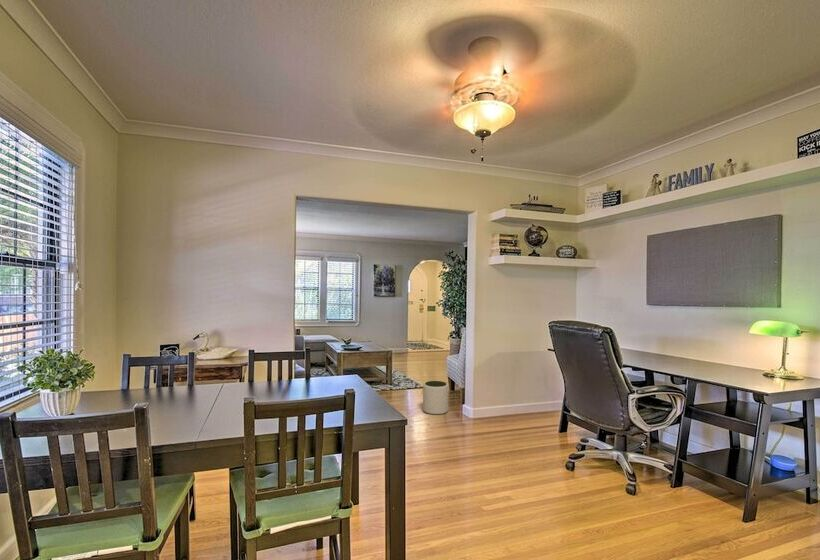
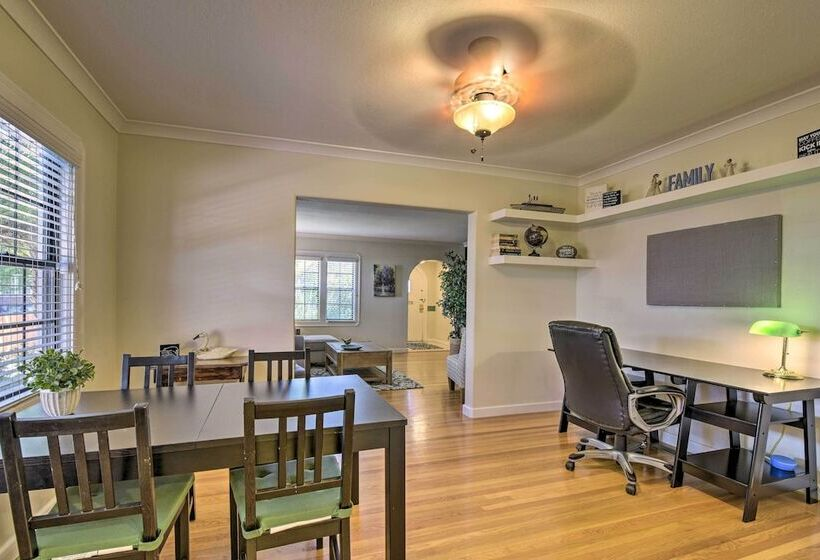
- plant pot [422,380,449,416]
